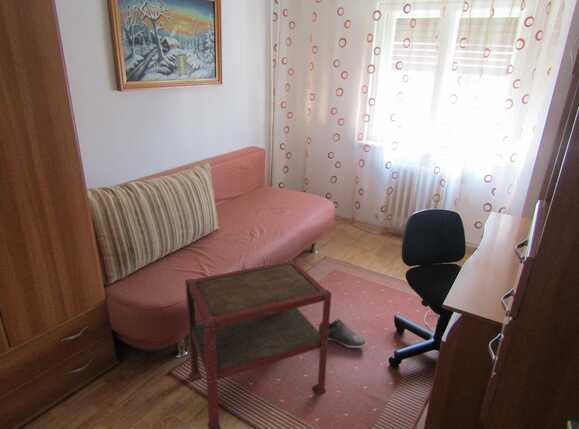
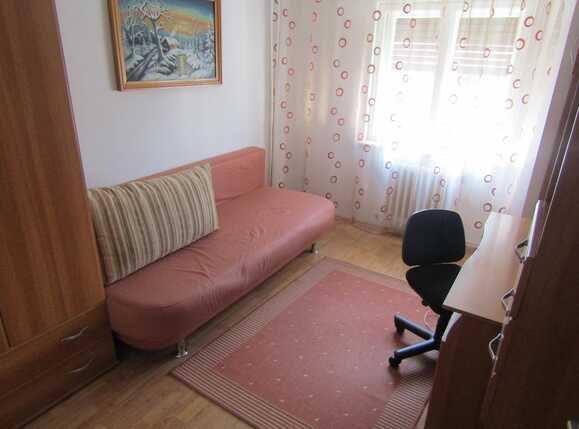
- side table [184,258,332,429]
- shoe [317,318,367,349]
